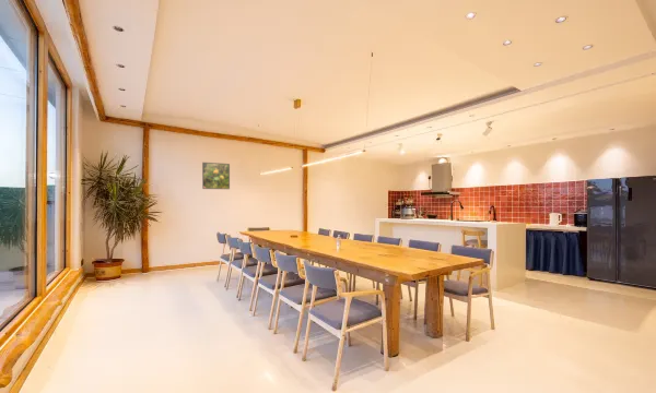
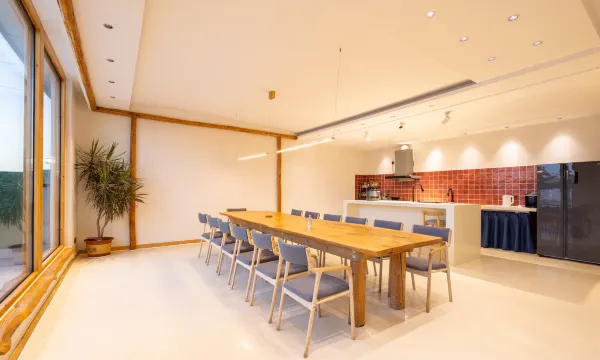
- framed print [201,162,231,190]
